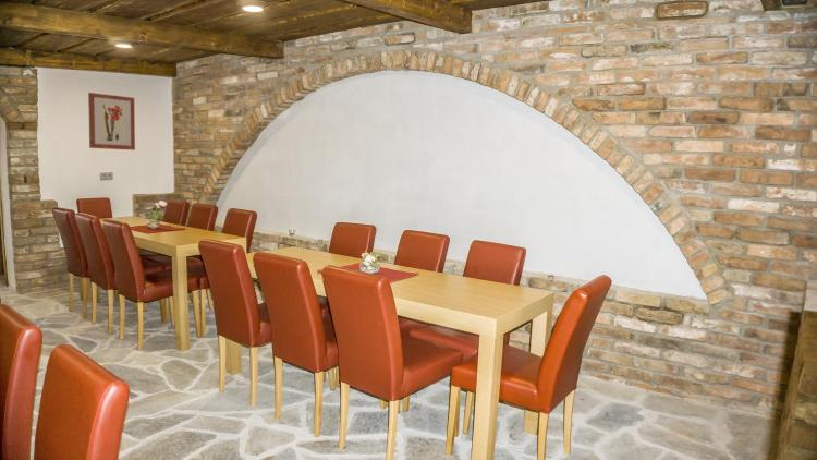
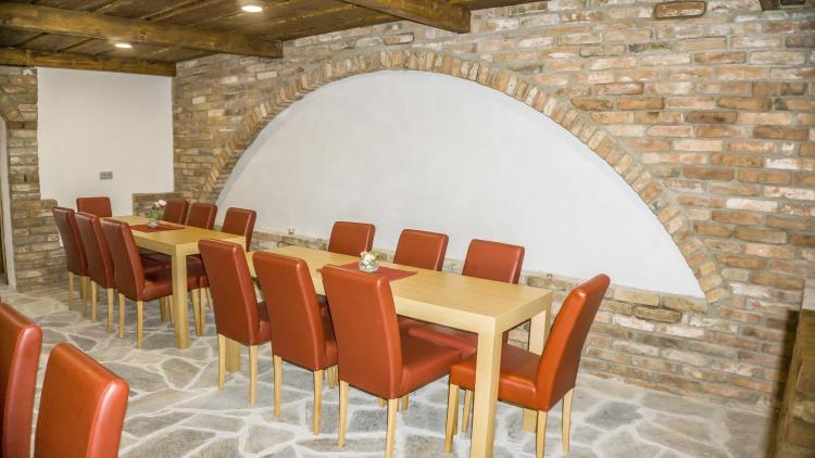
- wall art [87,92,136,152]
